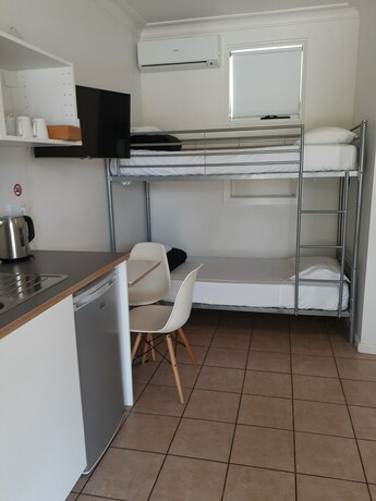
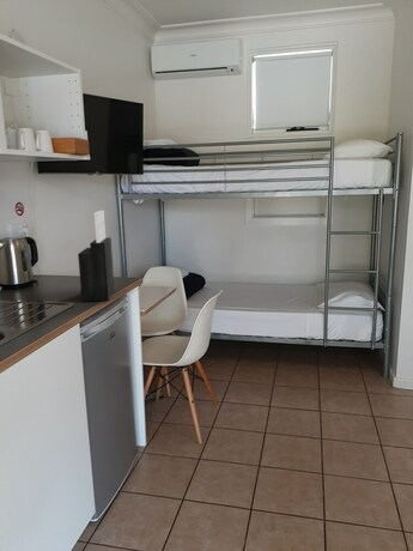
+ knife block [77,210,116,303]
